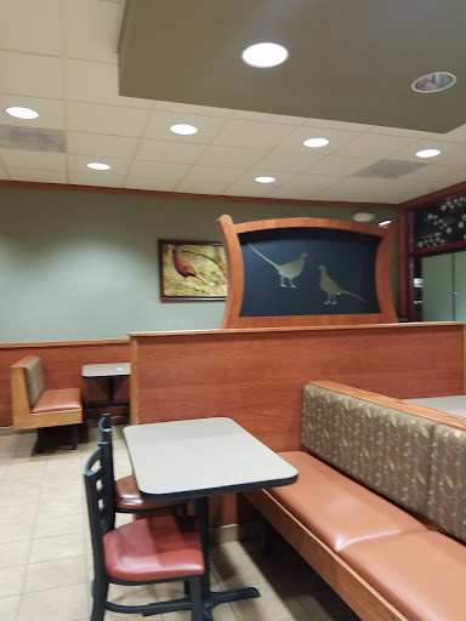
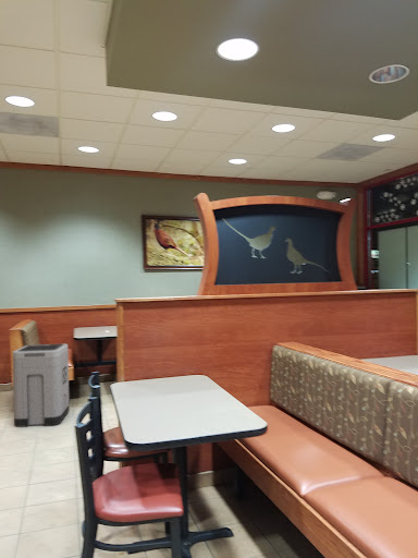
+ trash can [12,343,71,428]
